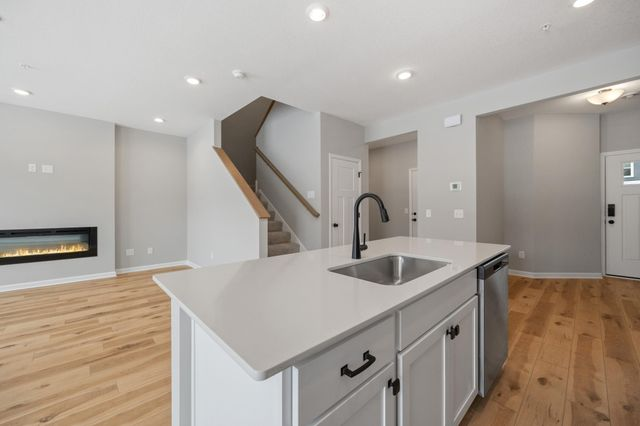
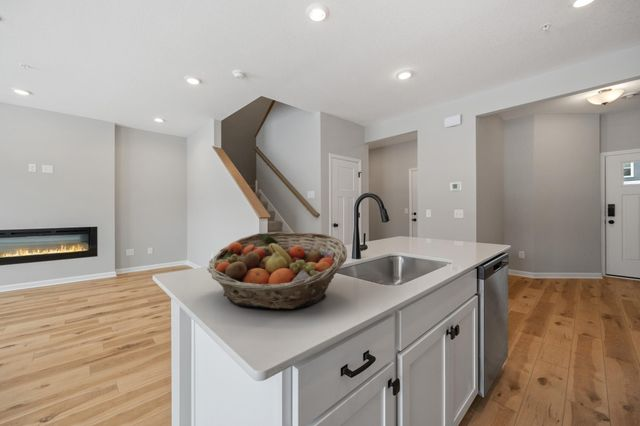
+ fruit basket [206,231,348,310]
